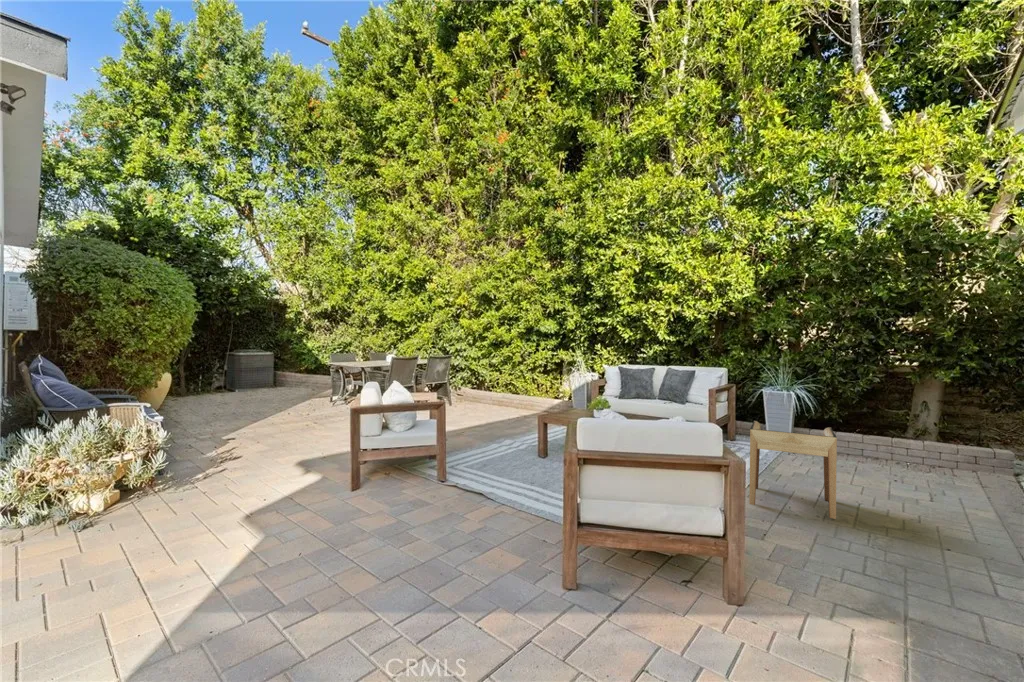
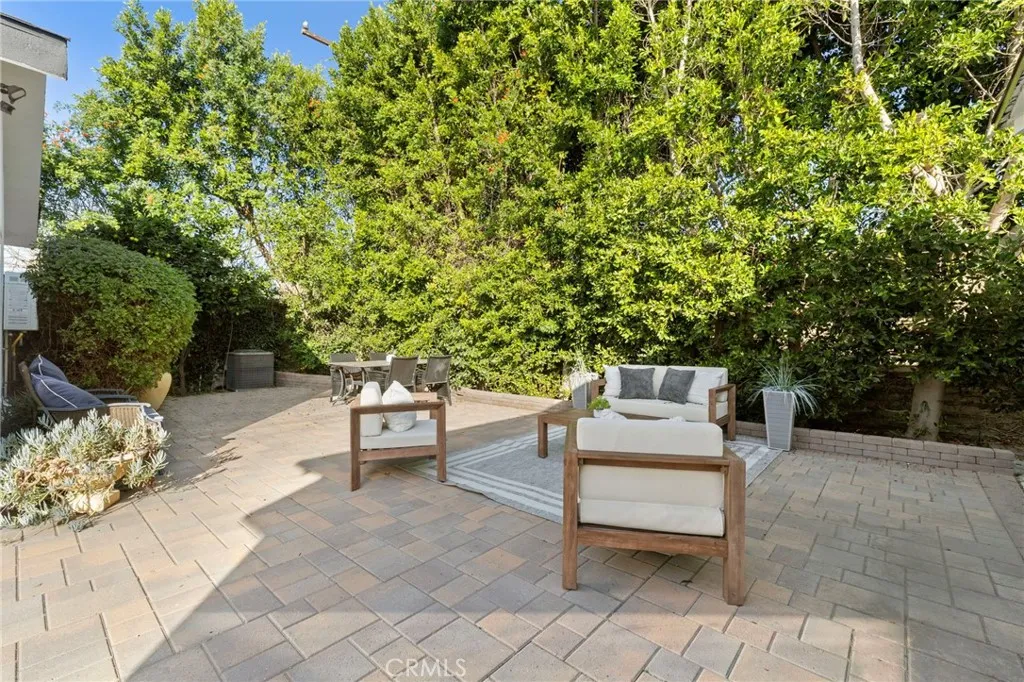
- side table [748,420,838,520]
